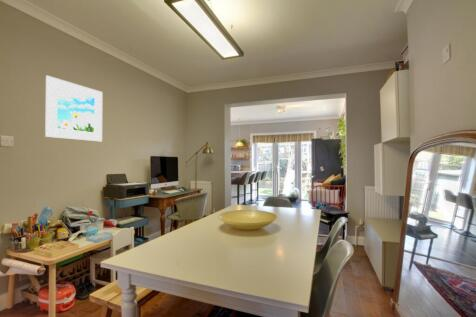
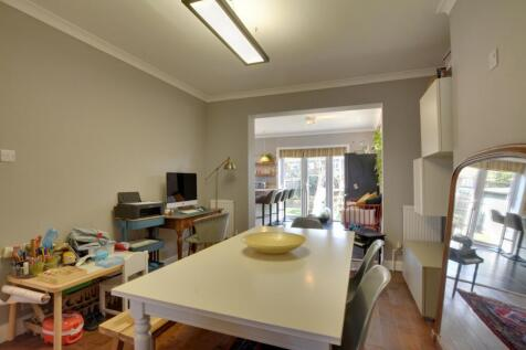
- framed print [44,75,103,142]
